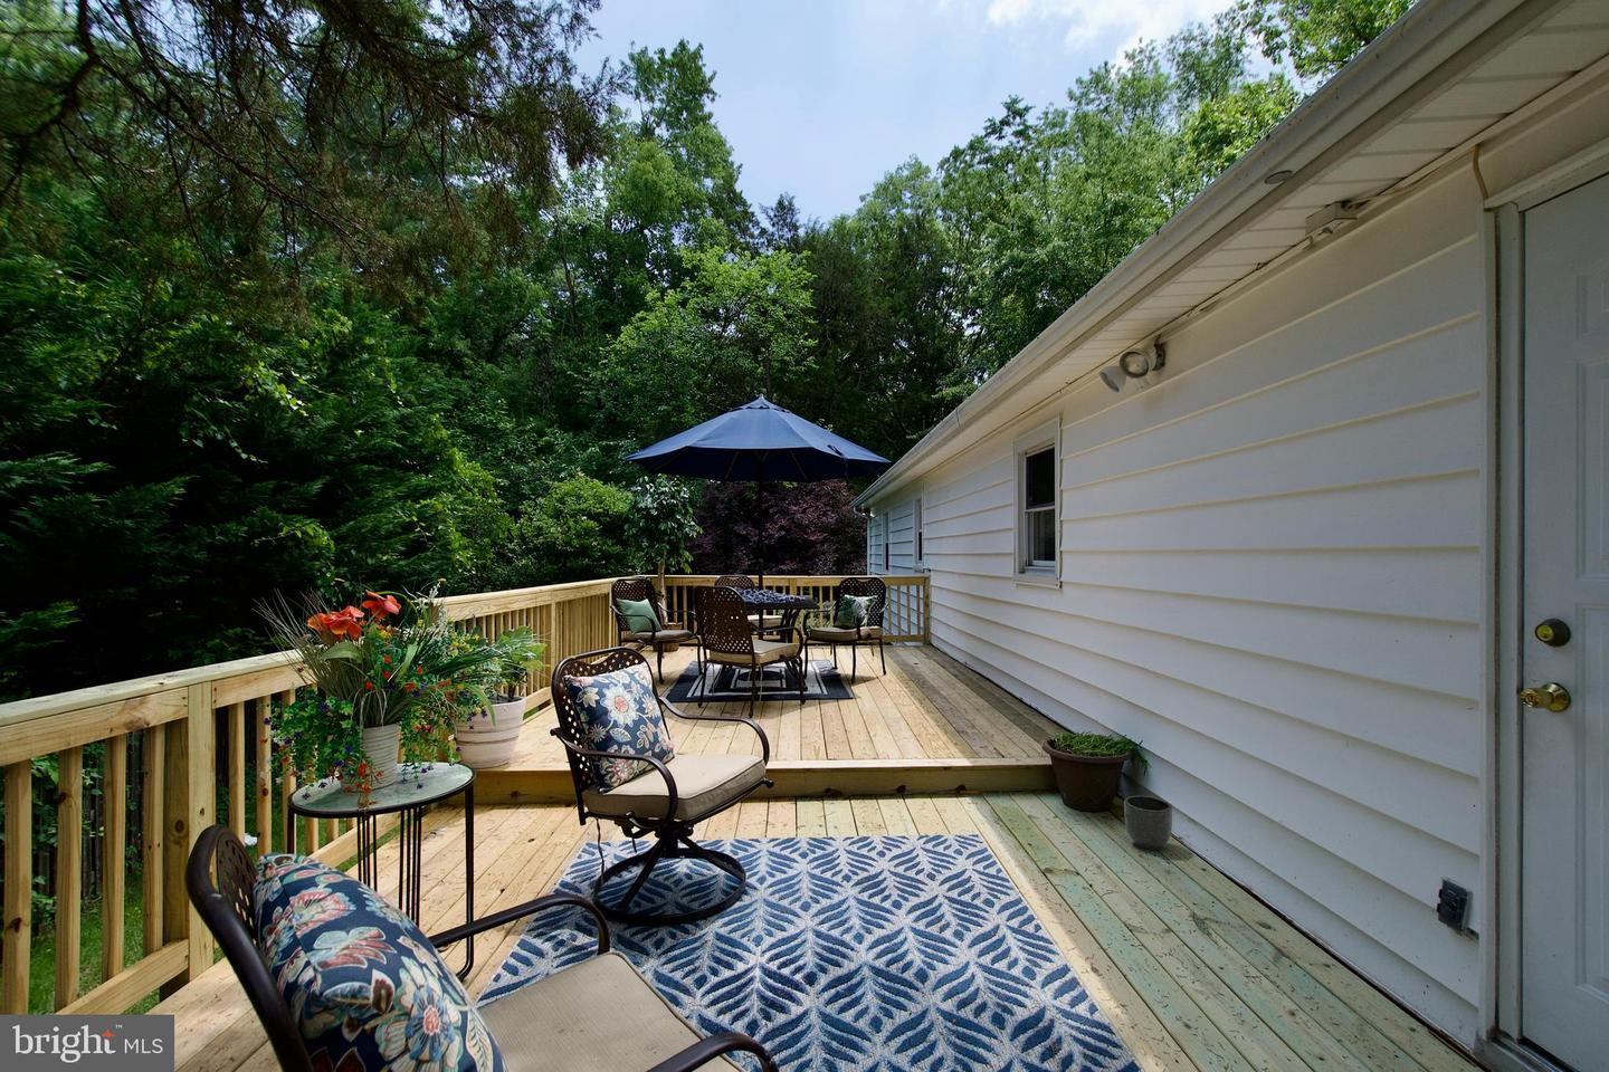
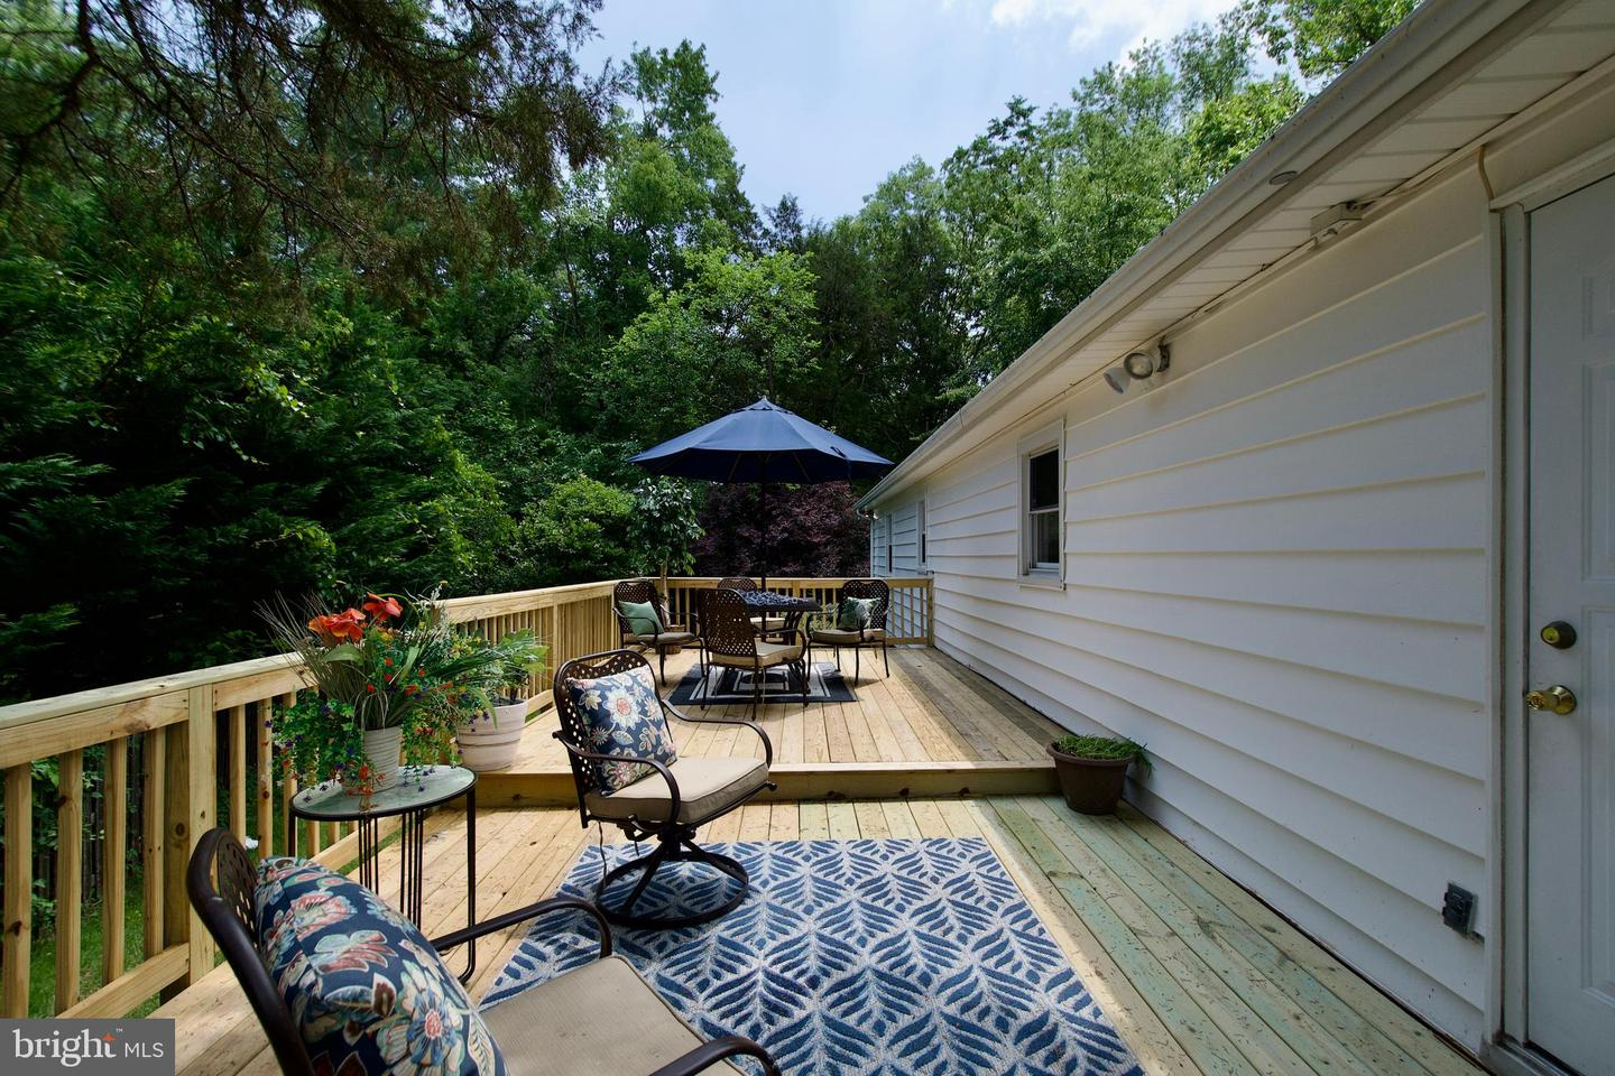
- planter [1123,794,1173,851]
